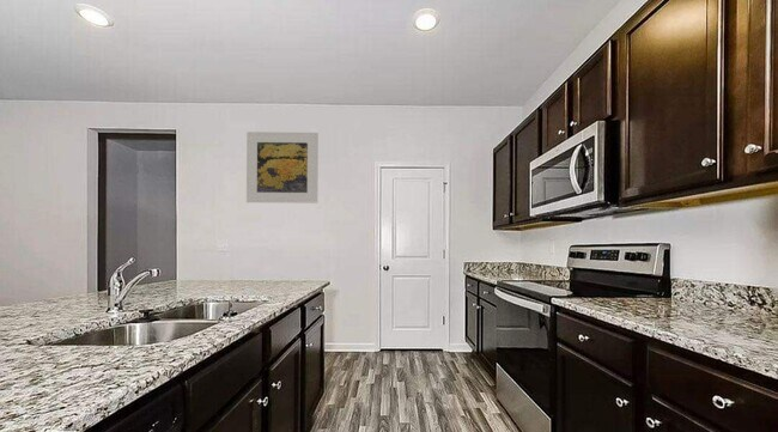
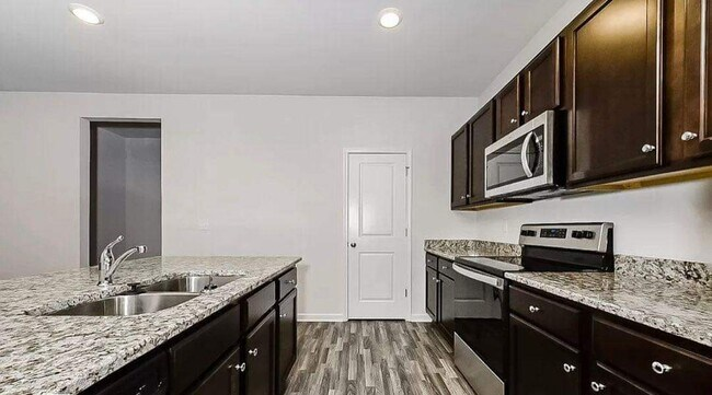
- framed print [245,130,320,205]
